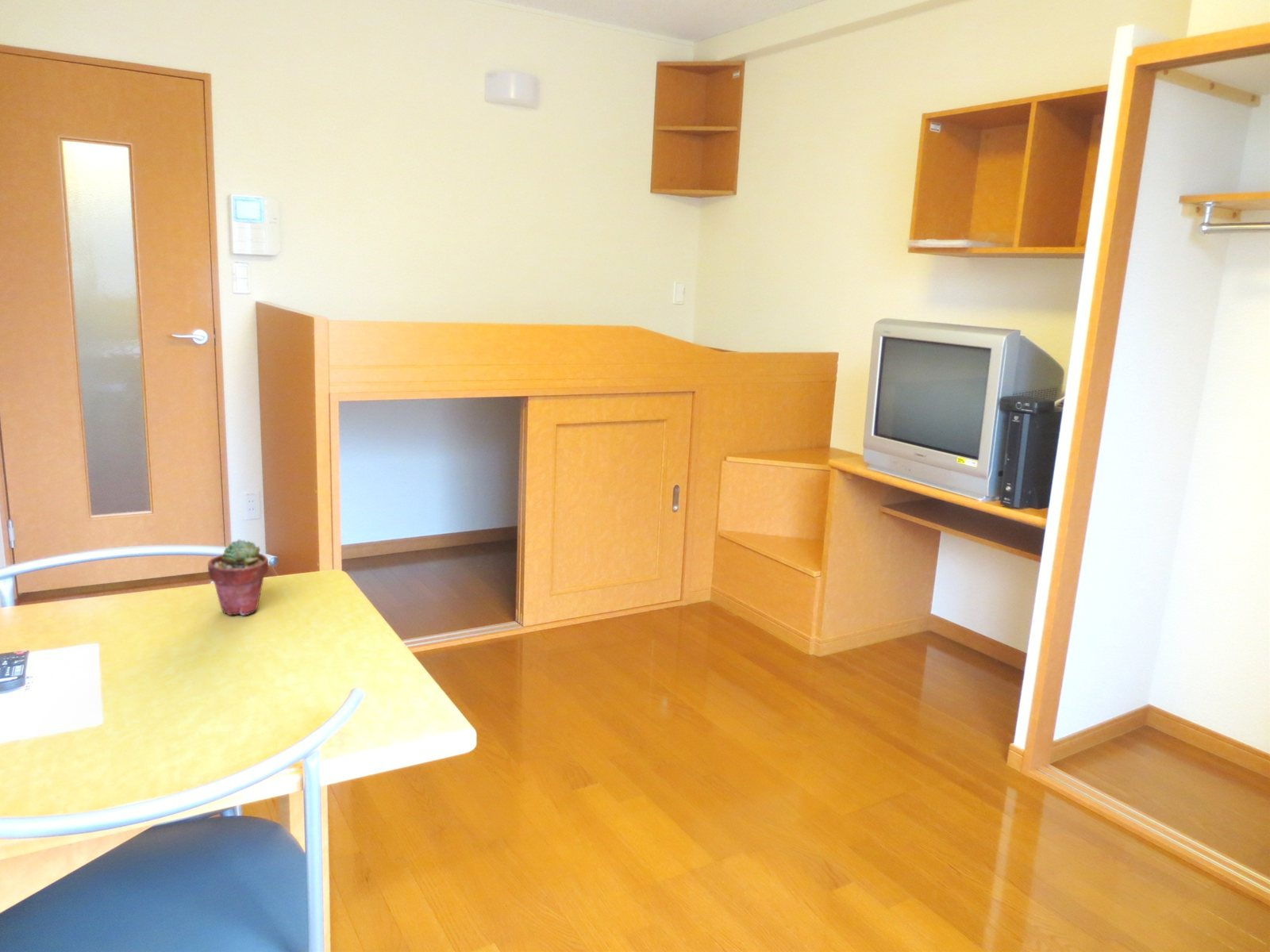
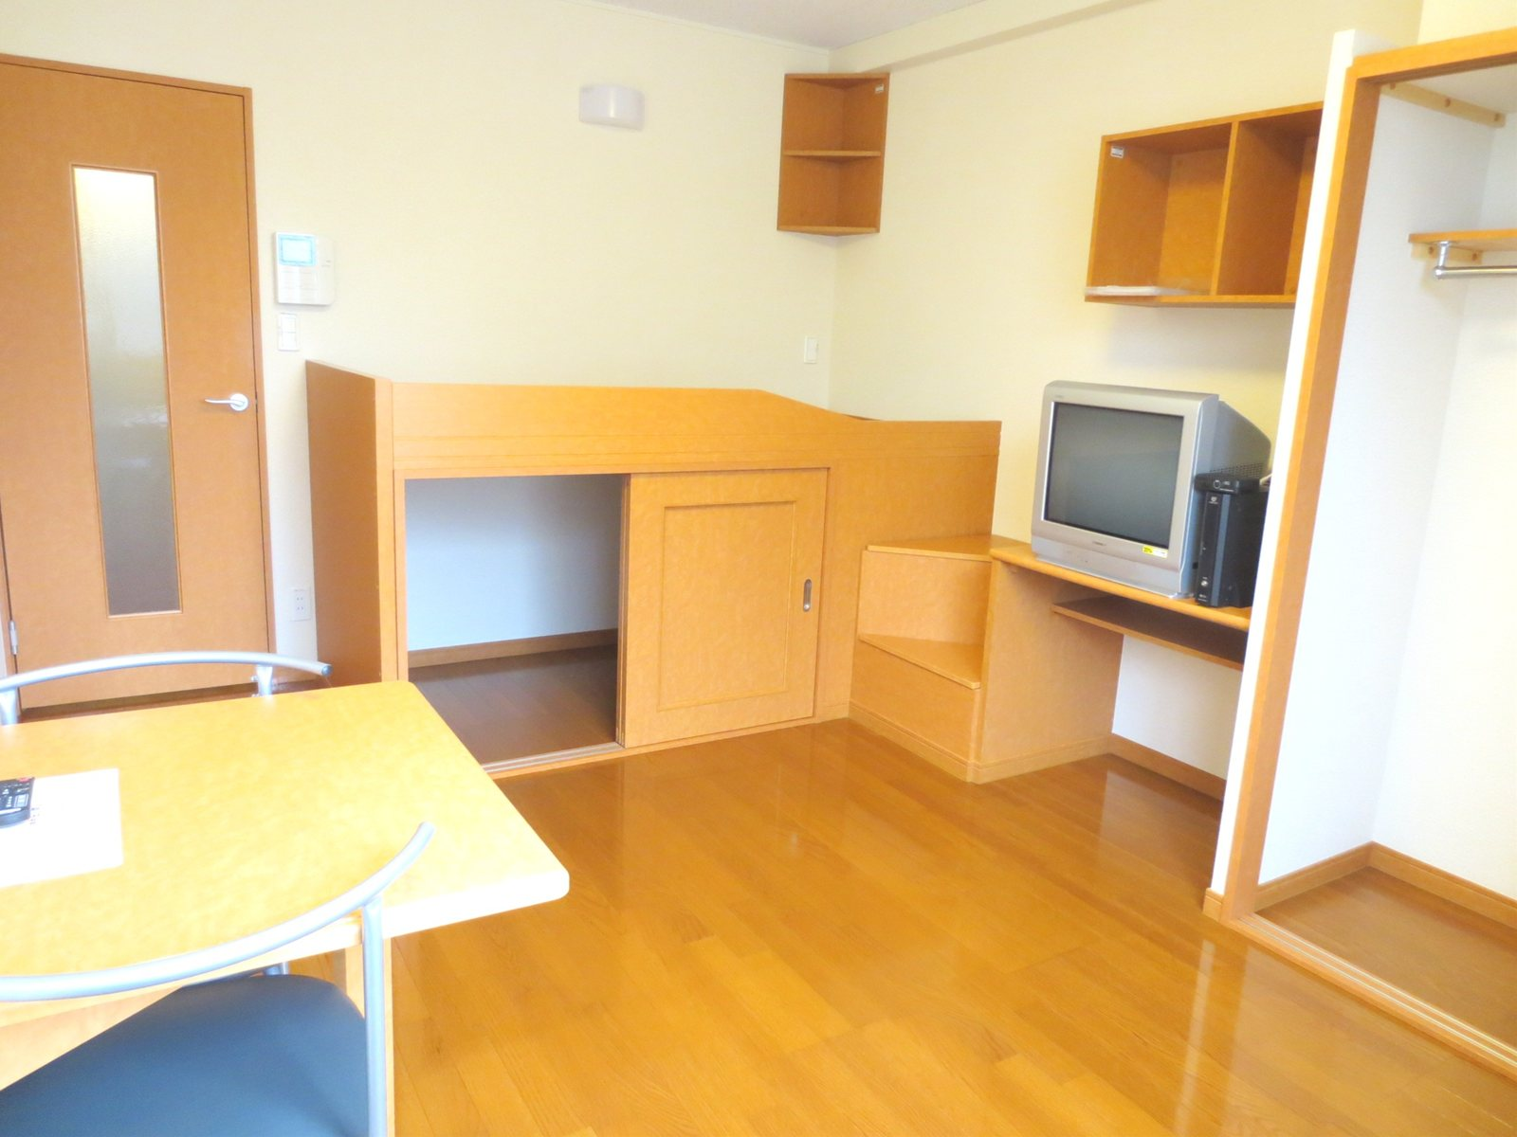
- potted succulent [207,539,269,616]
